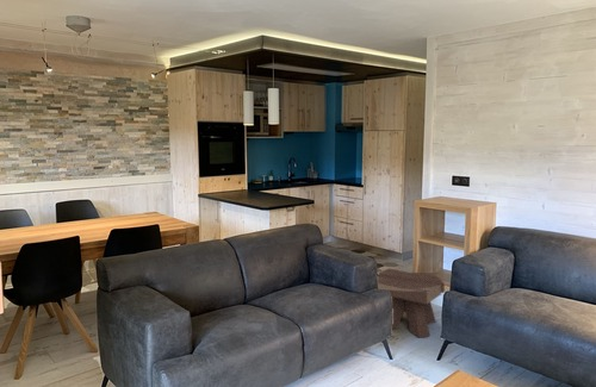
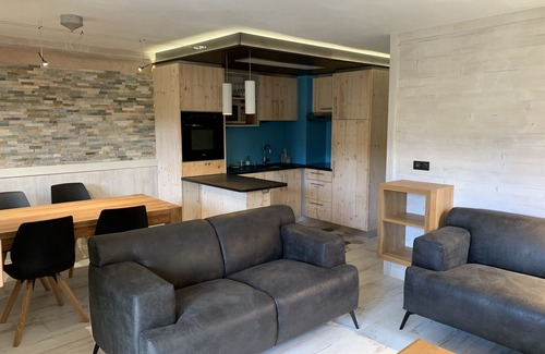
- side table [377,268,446,338]
